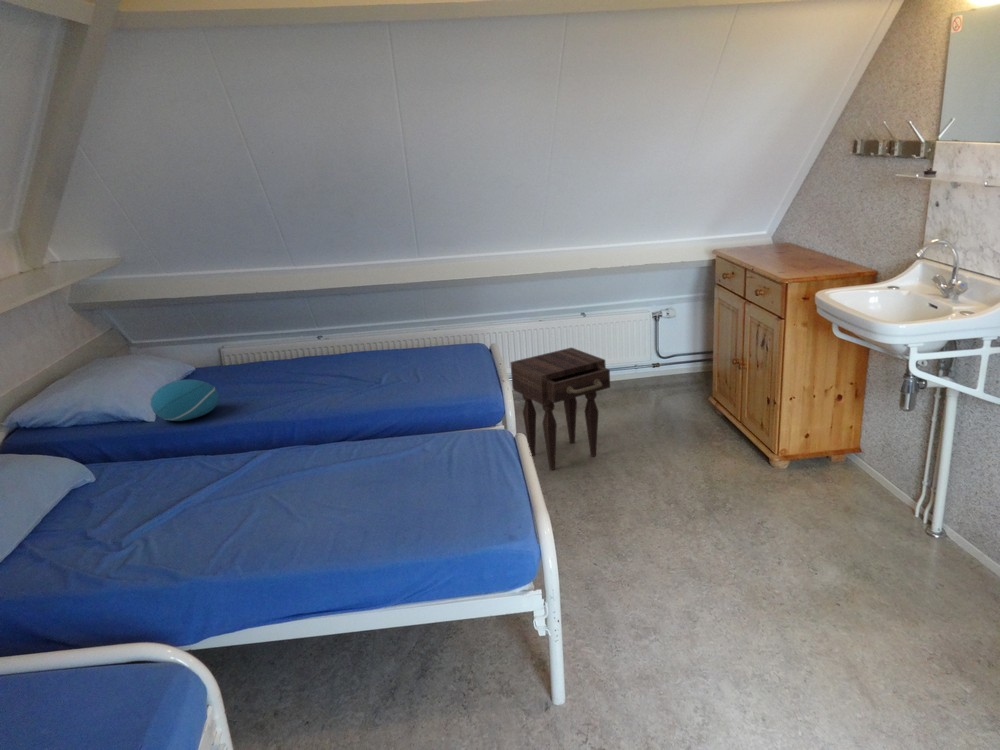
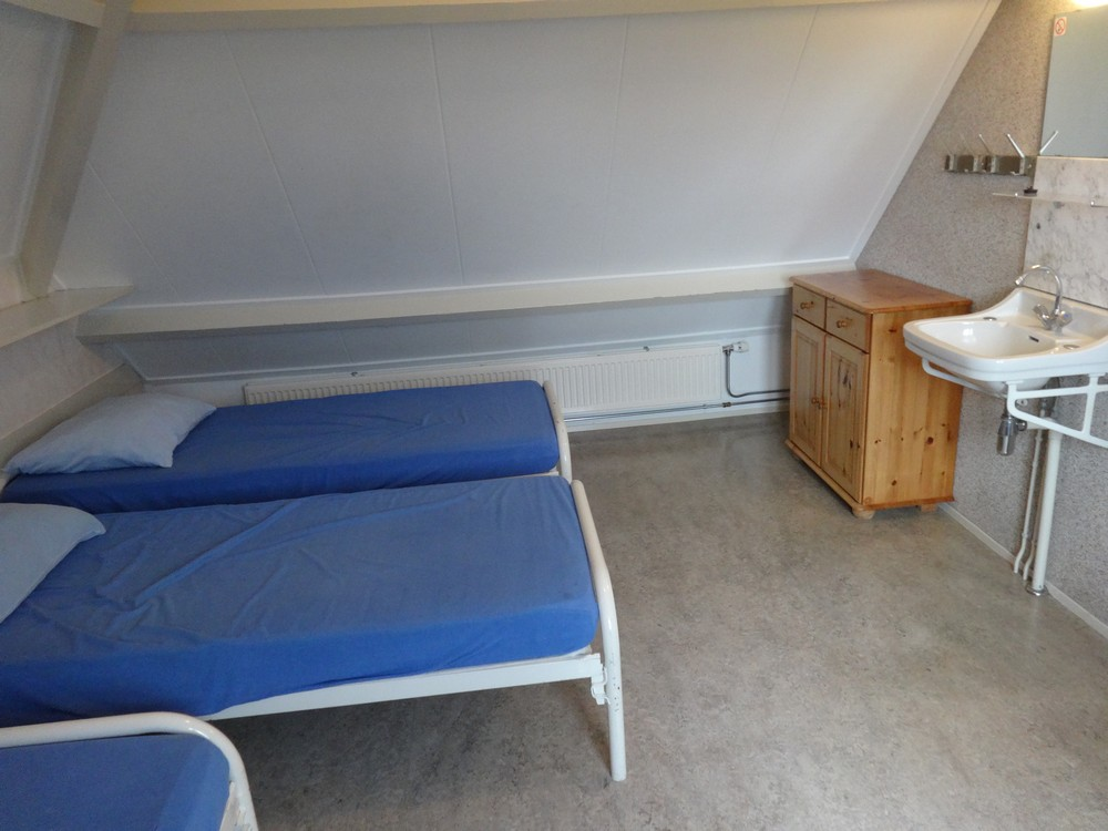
- nightstand [509,346,611,471]
- cushion [149,379,220,422]
